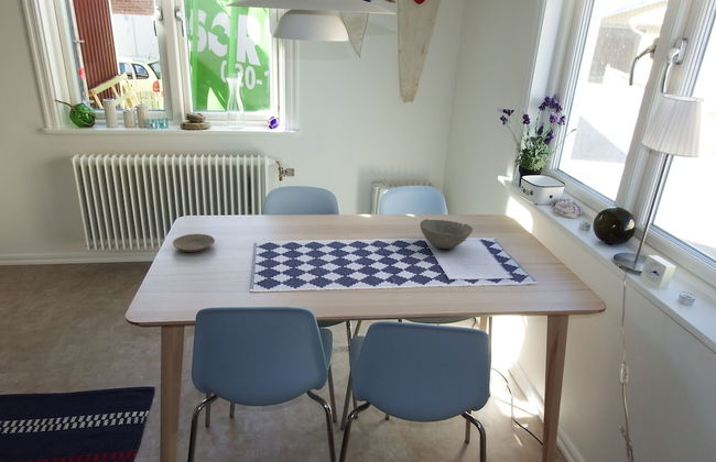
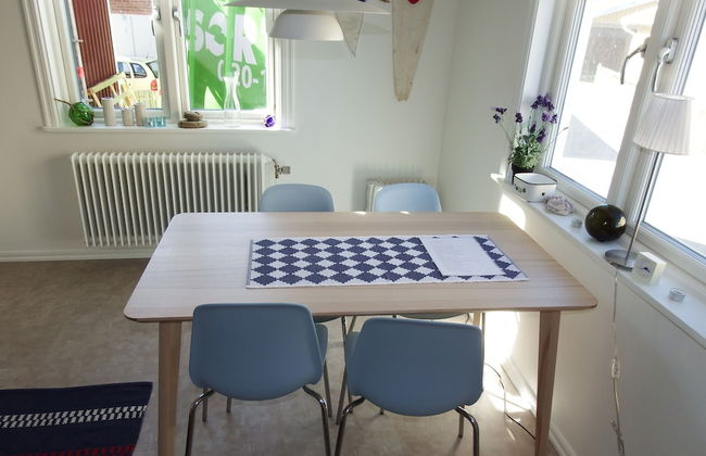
- plate [172,233,216,253]
- bowl [419,218,474,250]
